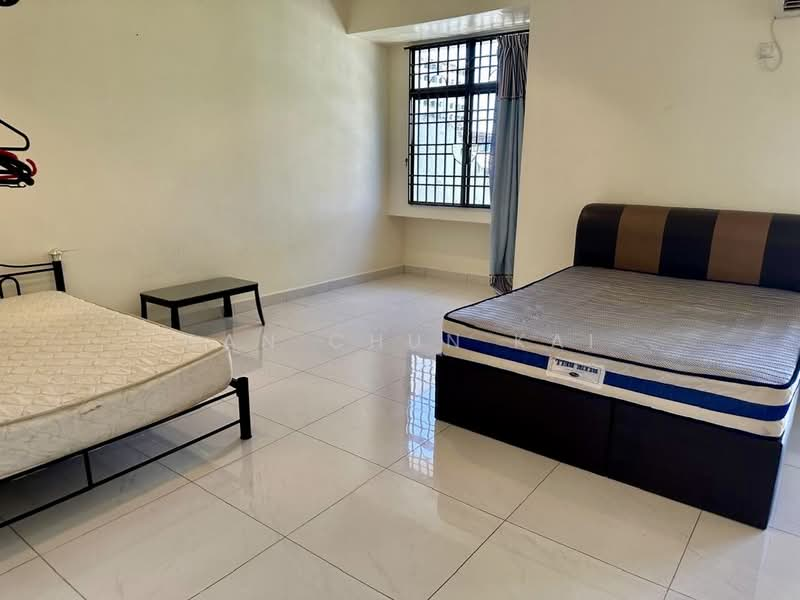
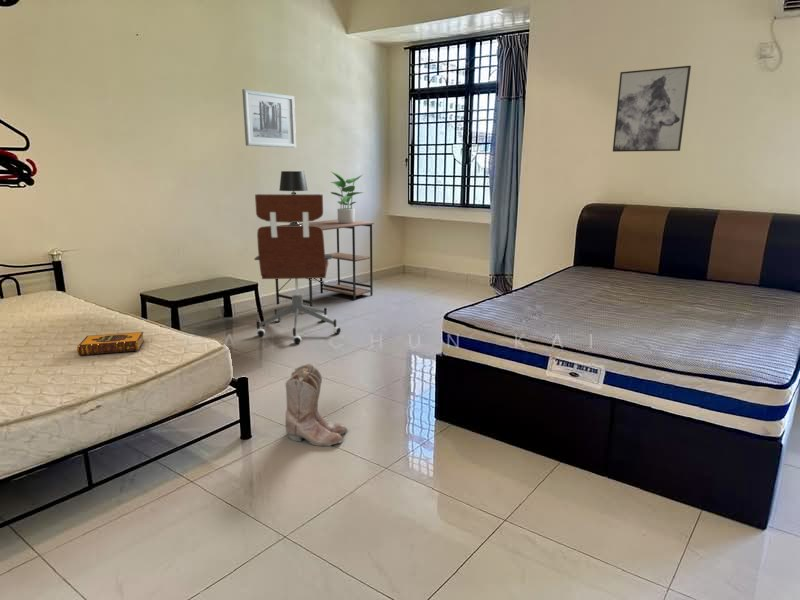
+ boots [285,363,348,447]
+ potted plant [329,171,364,223]
+ wall art [612,65,692,153]
+ hardback book [76,331,145,357]
+ office chair [253,193,342,345]
+ desk [274,219,375,307]
+ wall art [241,88,297,149]
+ table lamp [278,170,309,226]
